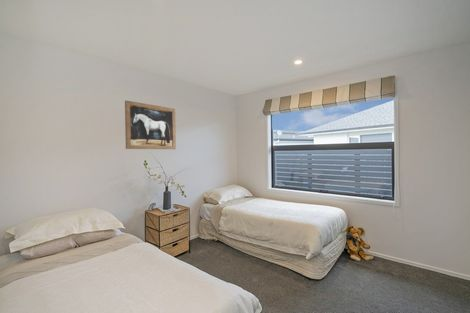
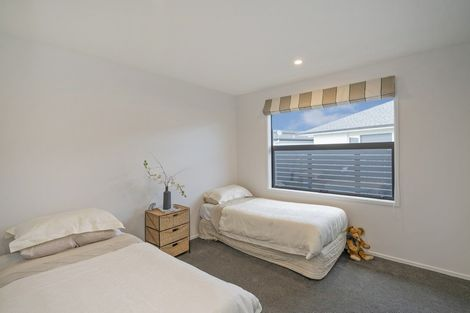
- wall art [124,99,177,150]
